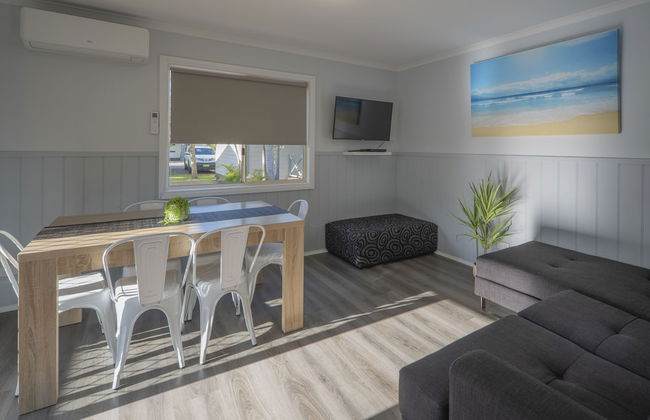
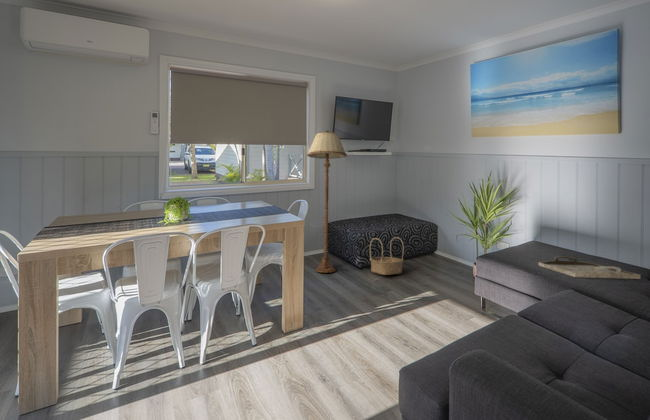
+ floor lamp [306,130,348,274]
+ serving tray [538,256,641,280]
+ basket [369,236,405,276]
